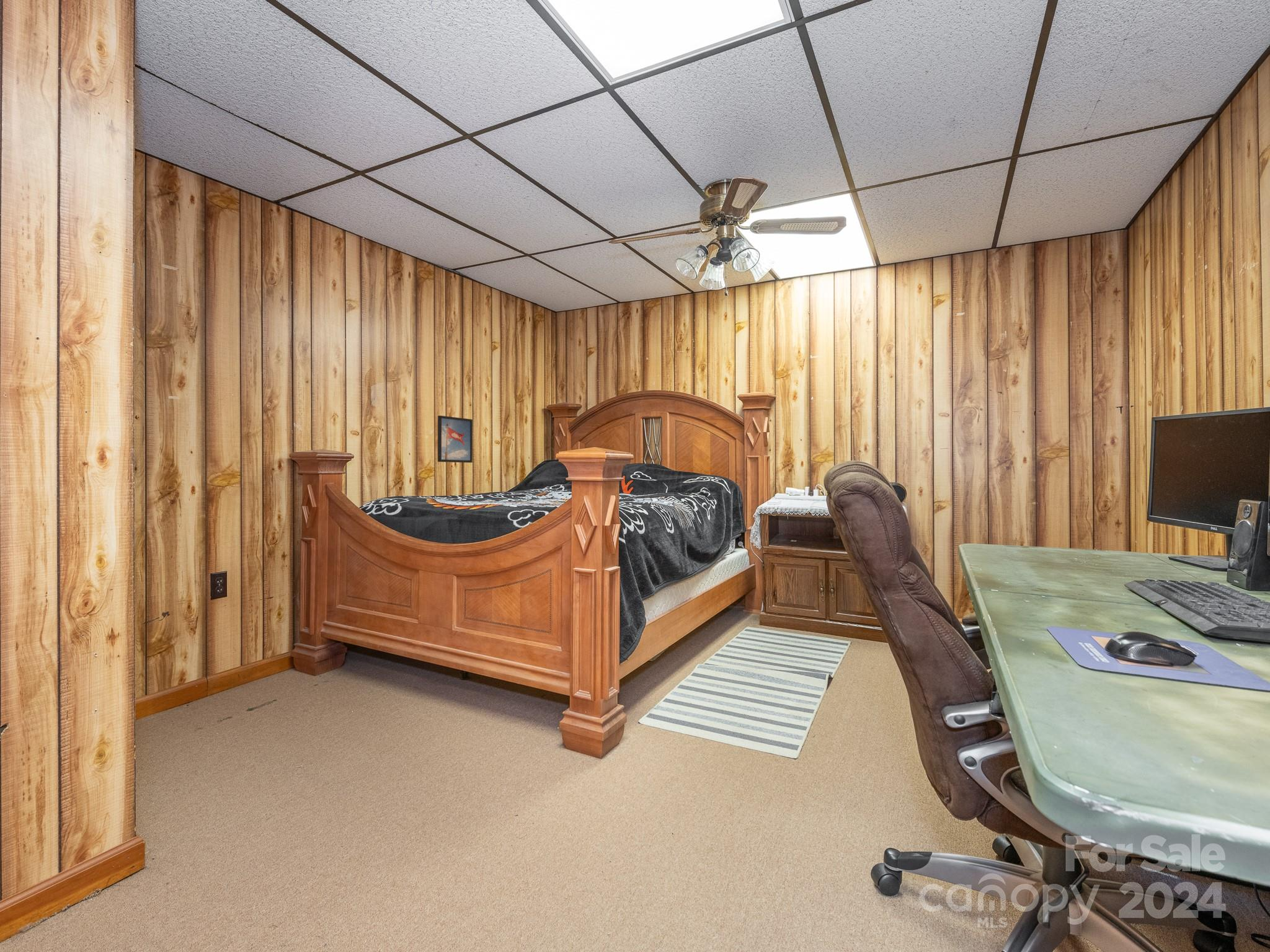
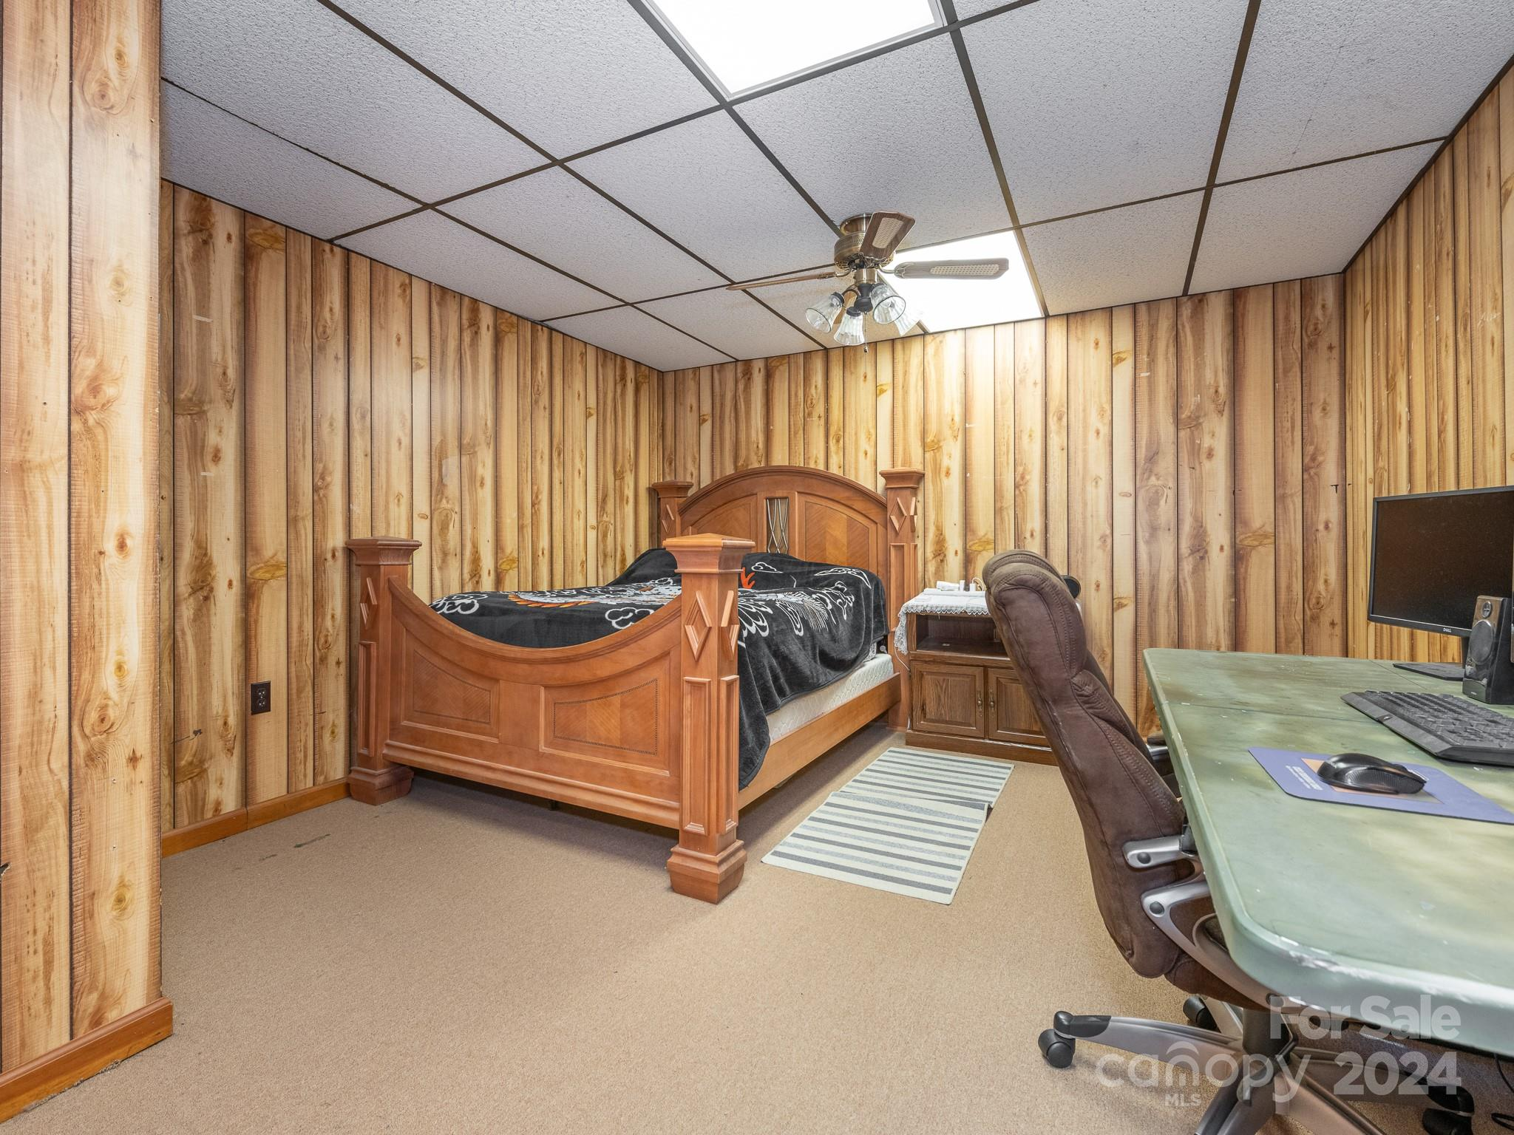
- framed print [437,415,473,463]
